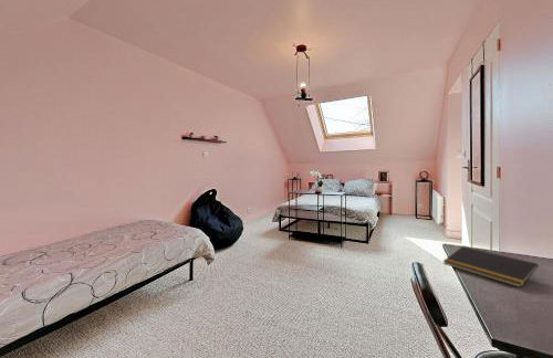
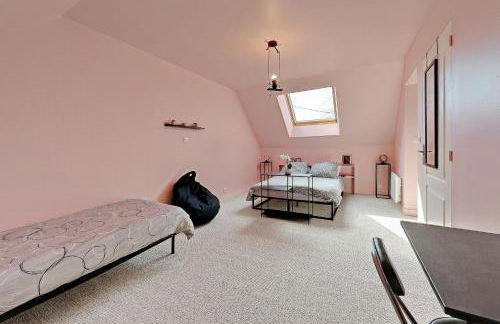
- notepad [441,245,540,288]
